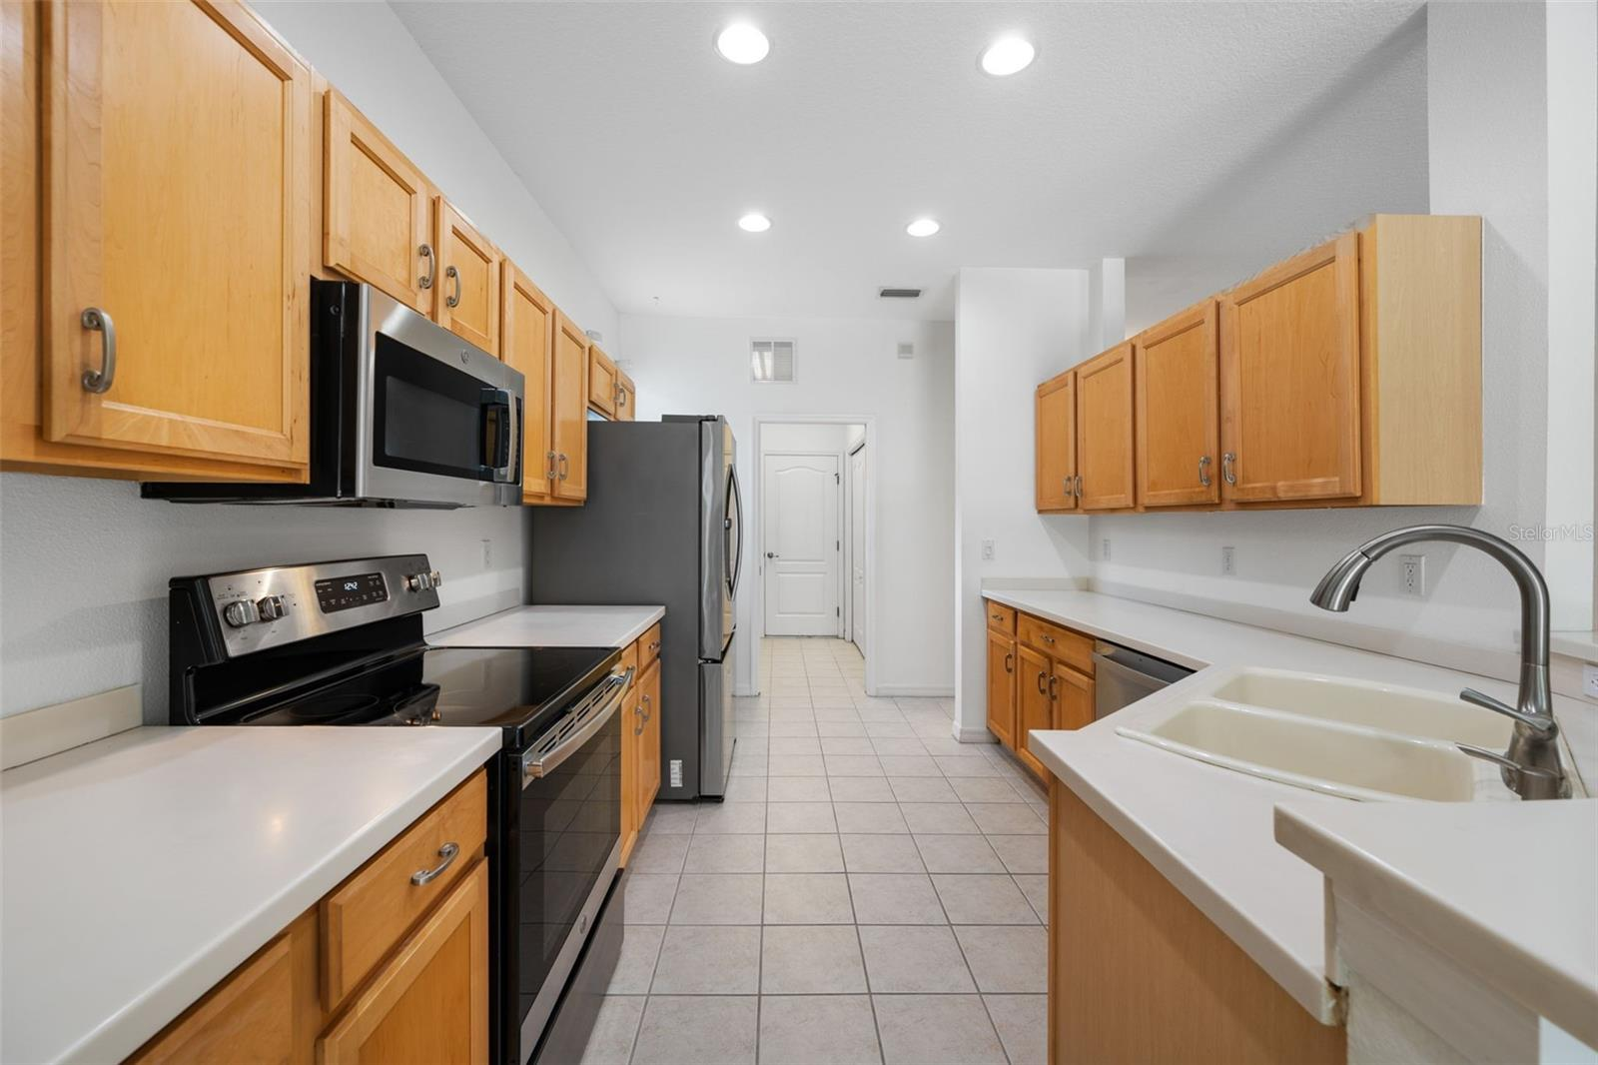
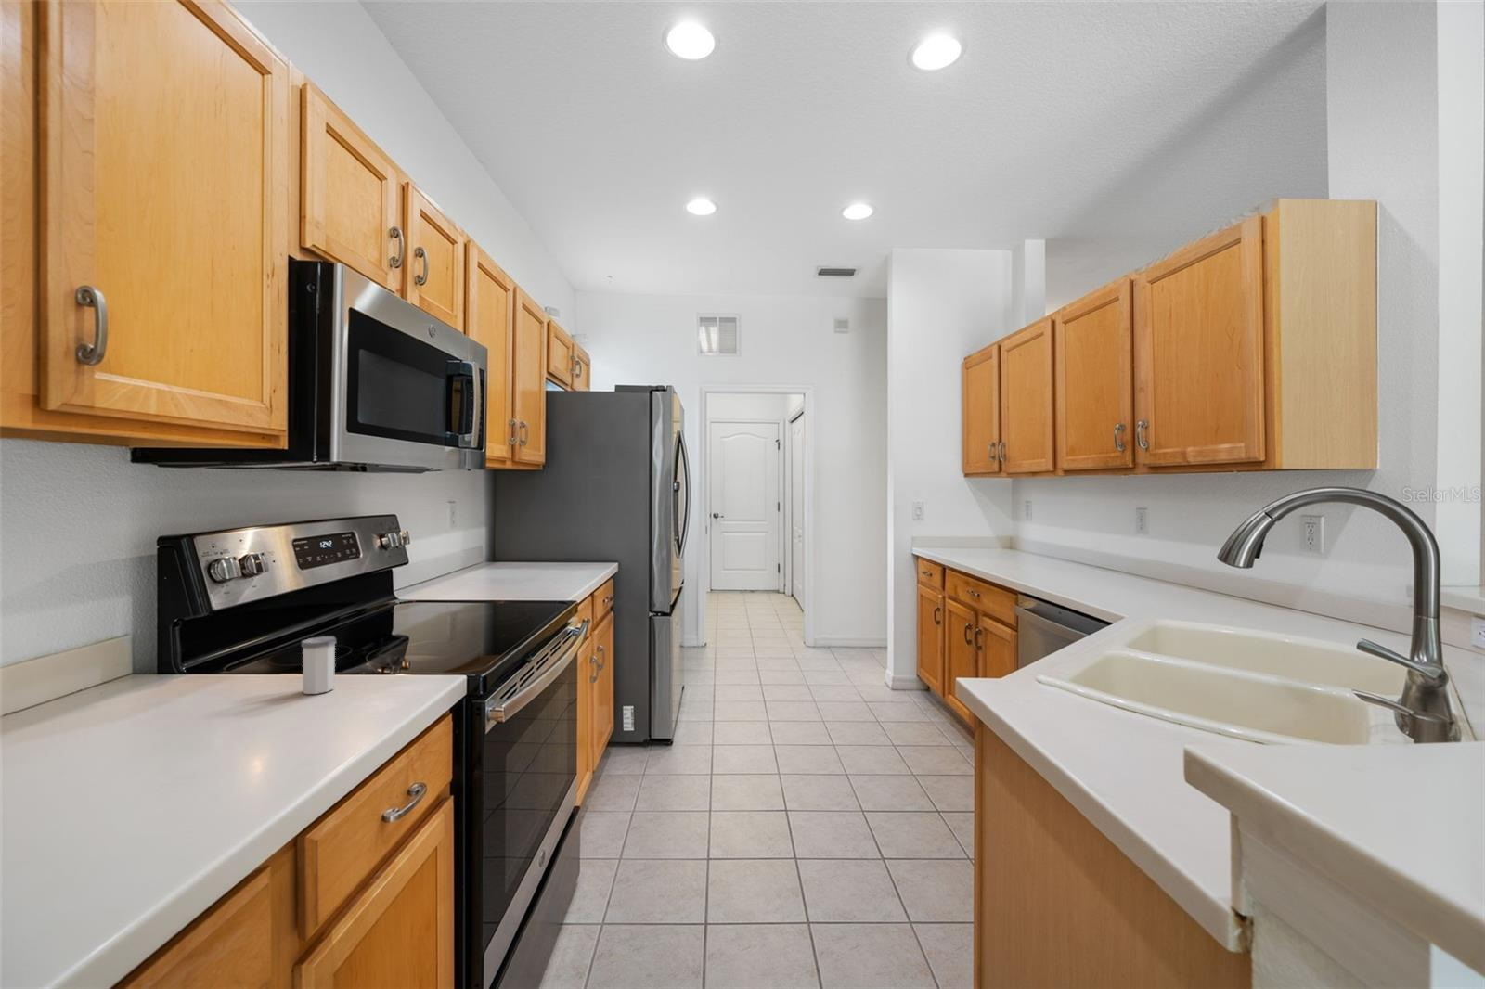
+ salt shaker [300,636,337,695]
